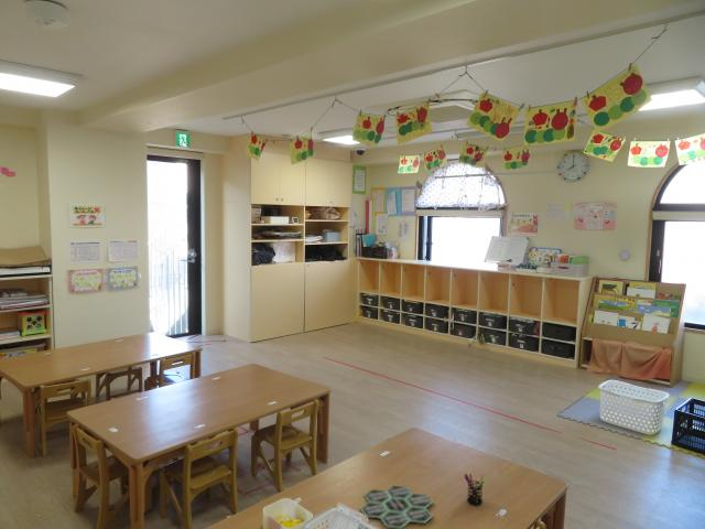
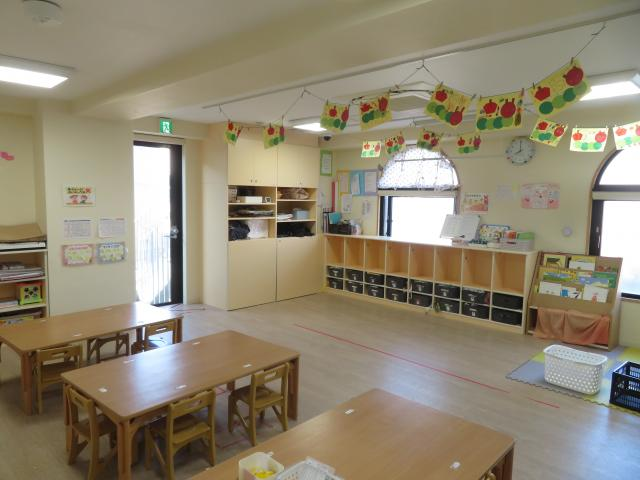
- pen holder [463,472,486,506]
- board game [359,484,434,529]
